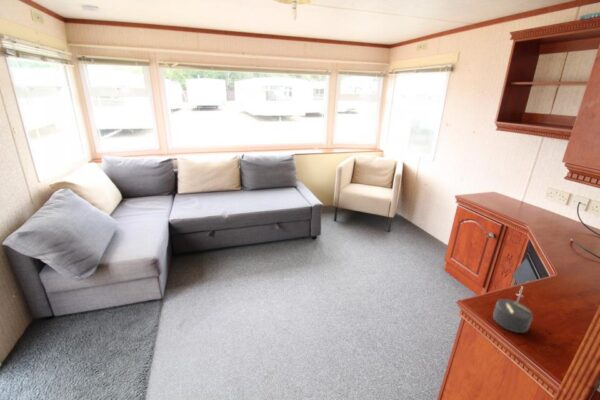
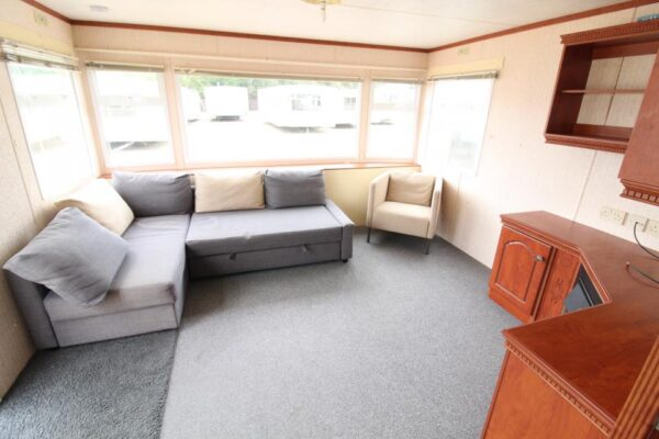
- candle [492,285,534,334]
